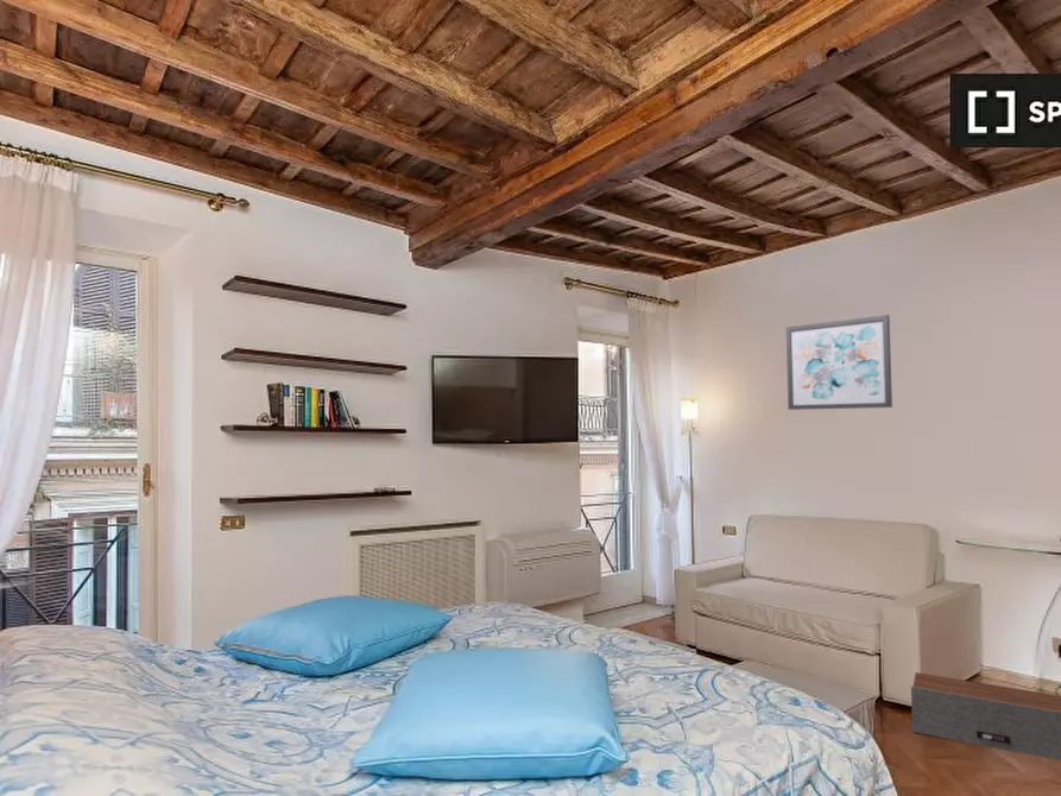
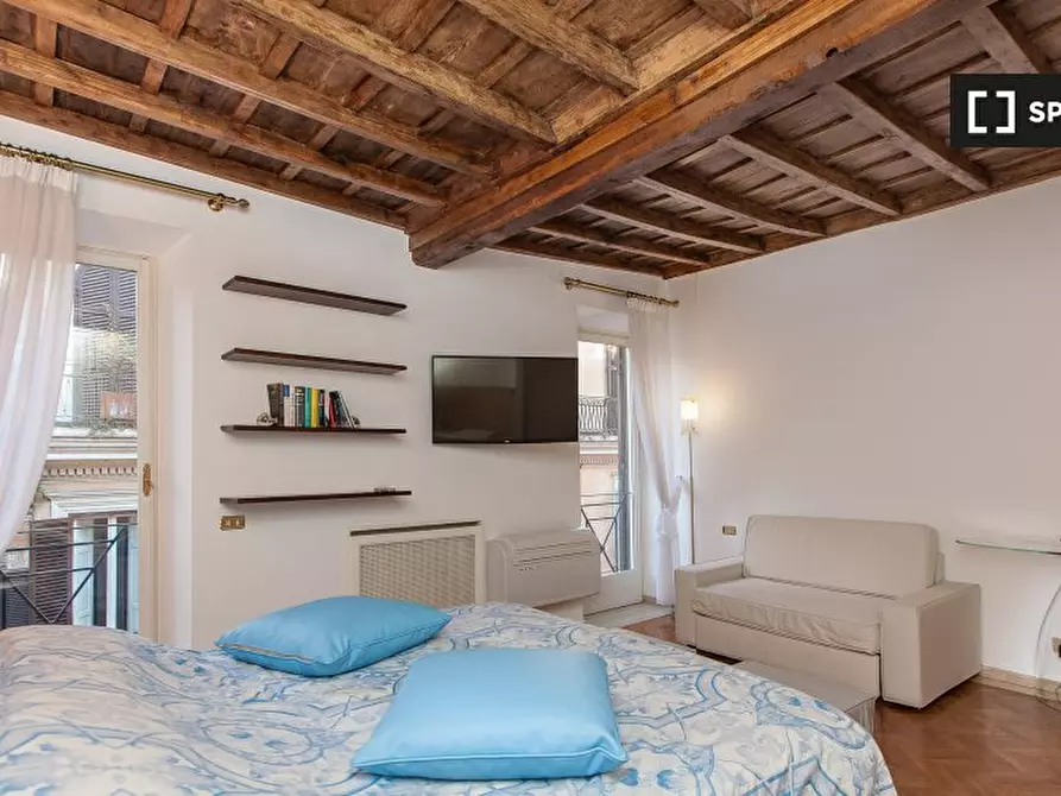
- wall art [785,314,893,411]
- speaker [910,671,1061,762]
